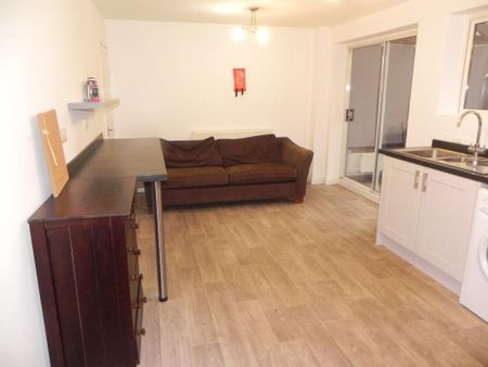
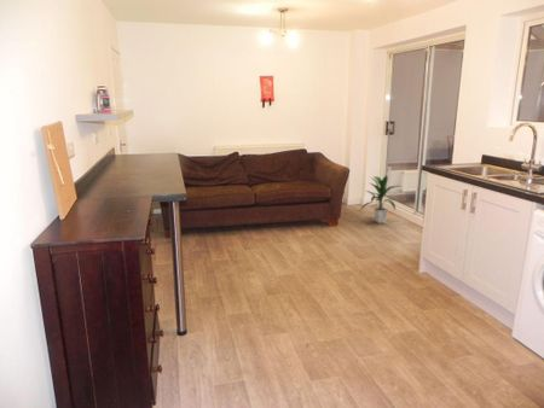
+ indoor plant [359,174,404,225]
